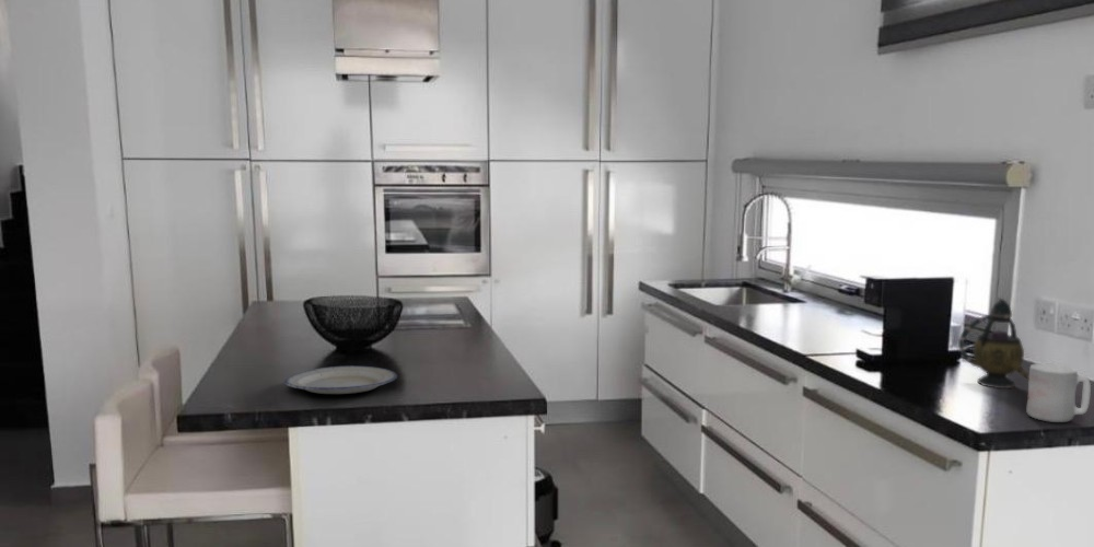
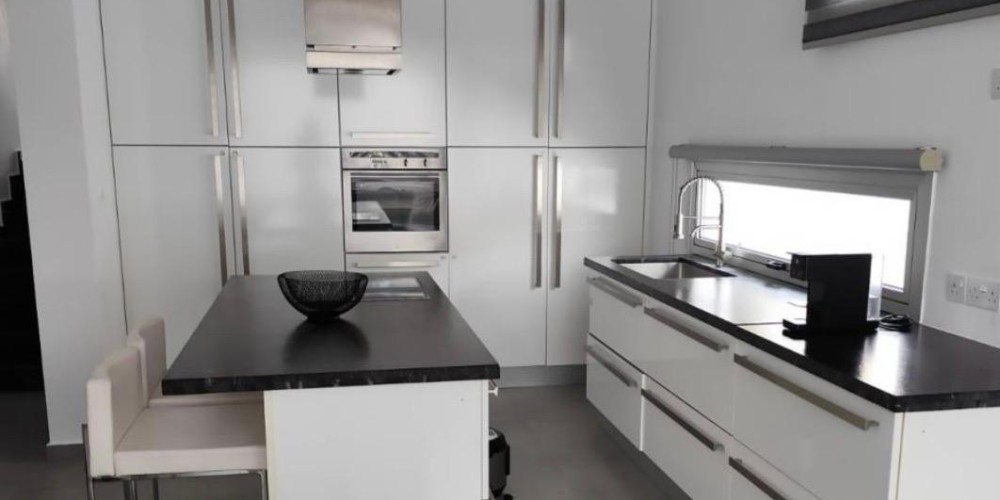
- teapot [957,296,1029,389]
- mug [1025,362,1092,423]
- plate [283,364,398,395]
